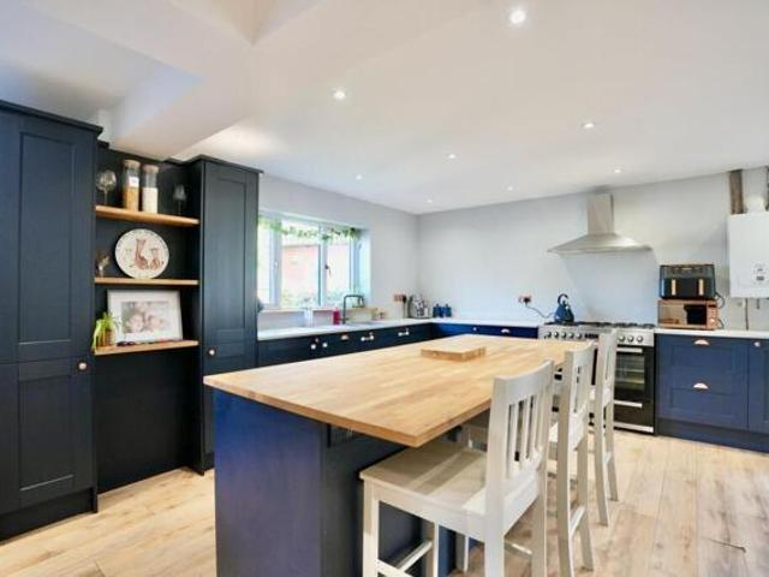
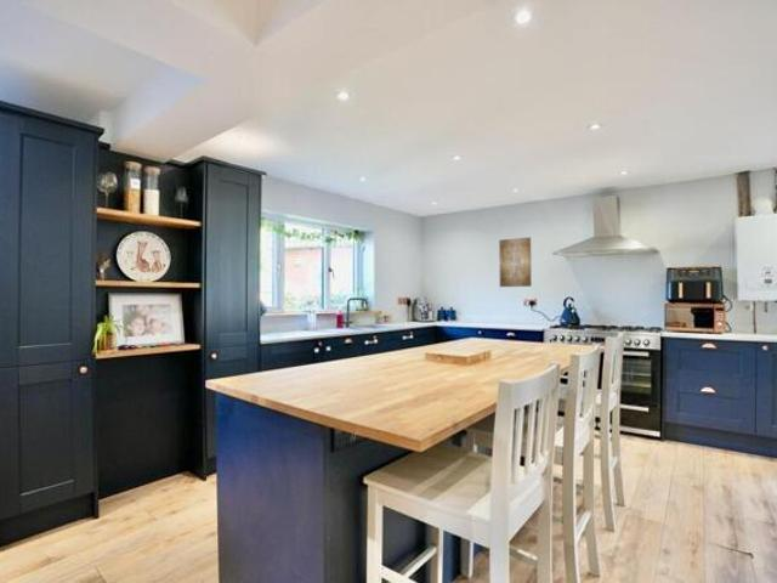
+ wall art [498,236,533,288]
